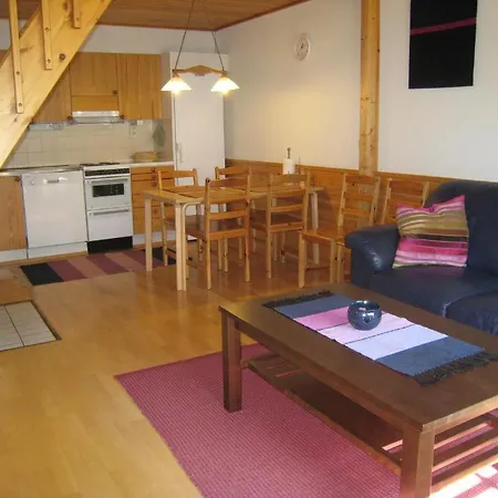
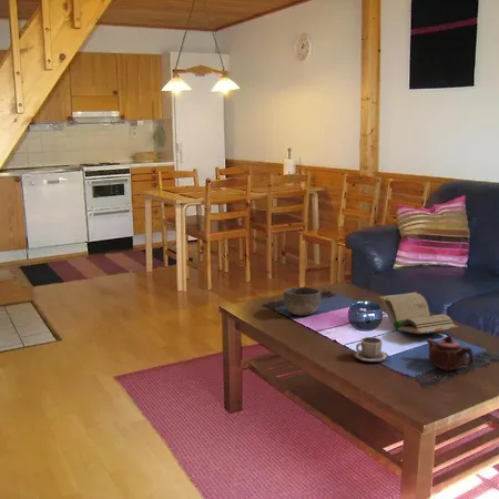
+ book [377,291,459,335]
+ cup [353,336,390,363]
+ bowl [283,286,322,317]
+ teapot [426,335,475,371]
